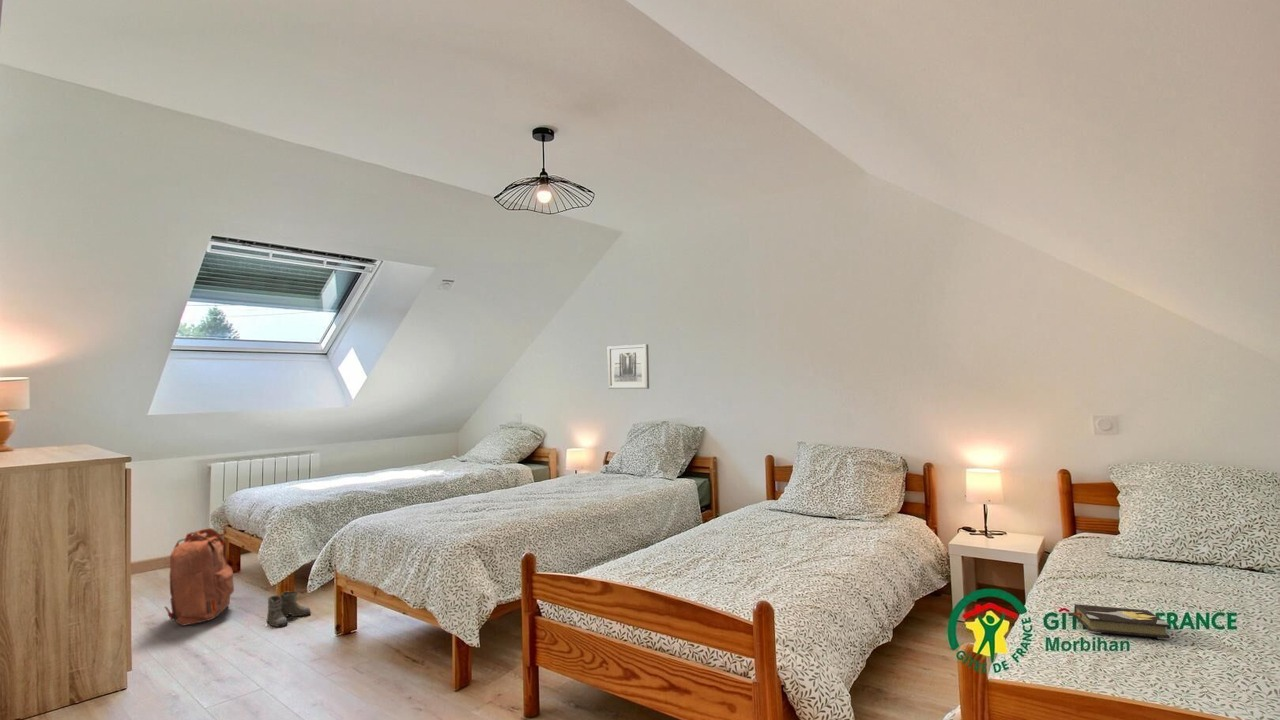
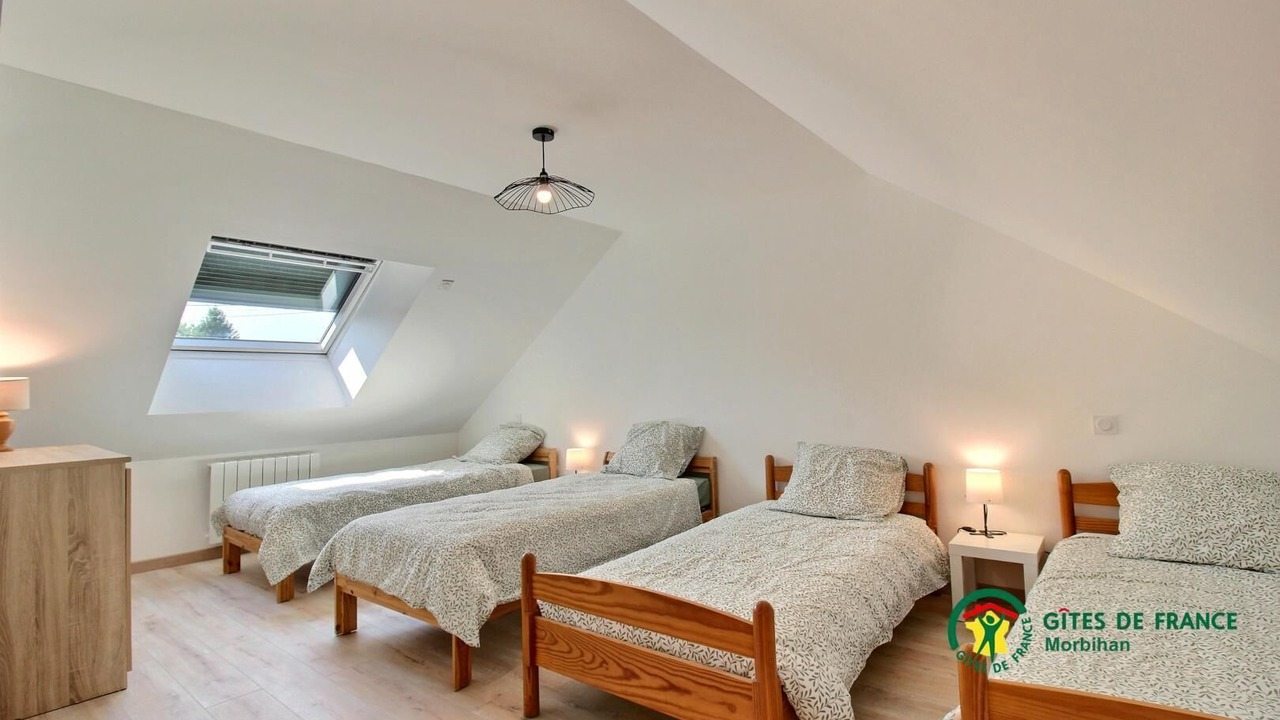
- backpack [163,527,235,627]
- wall art [607,343,650,390]
- hardback book [1067,603,1171,641]
- boots [261,590,312,628]
